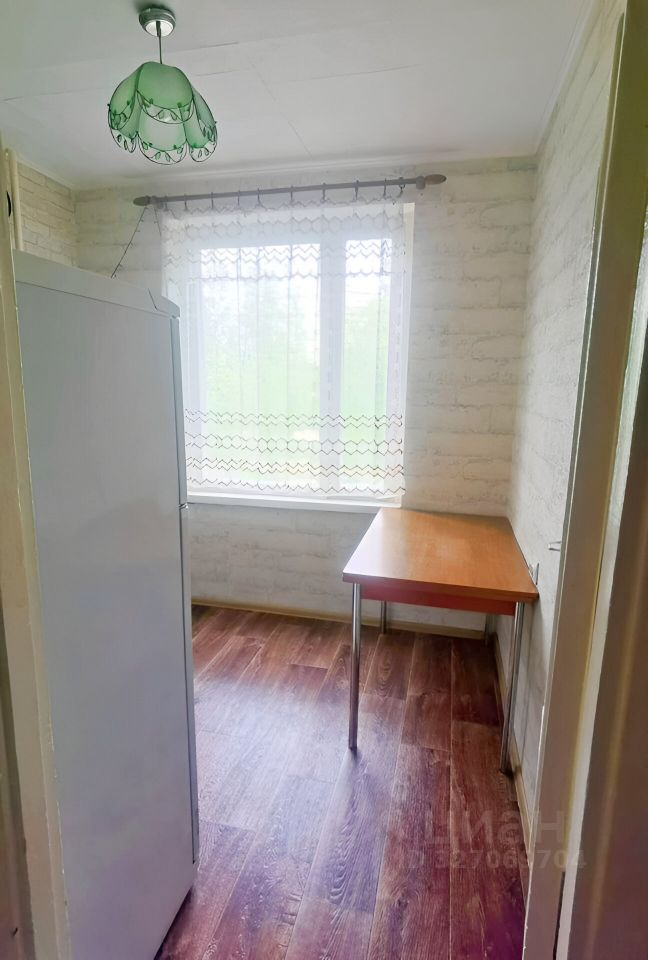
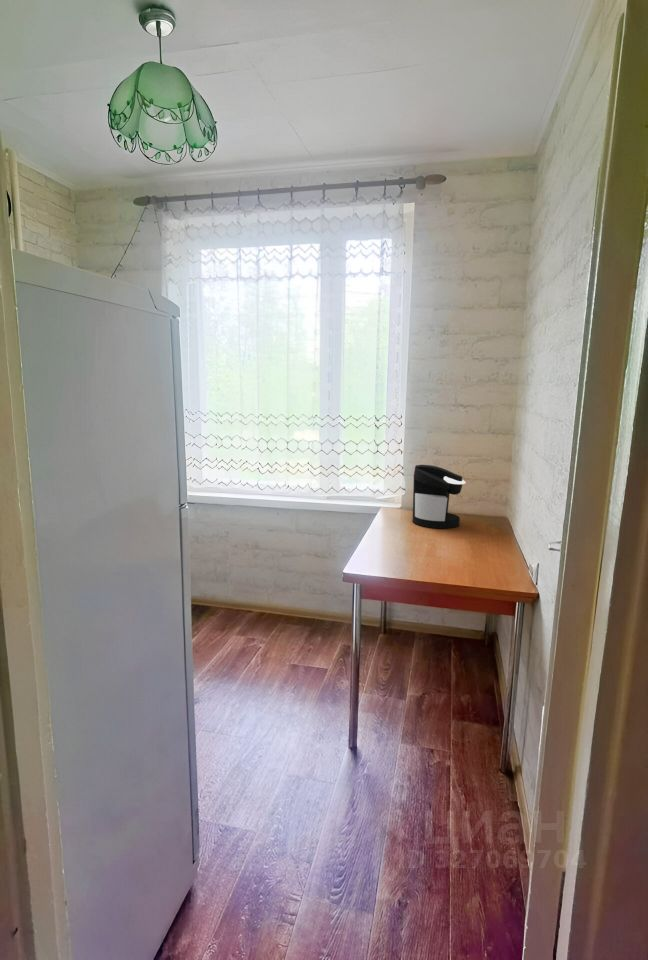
+ coffee maker [411,464,467,529]
